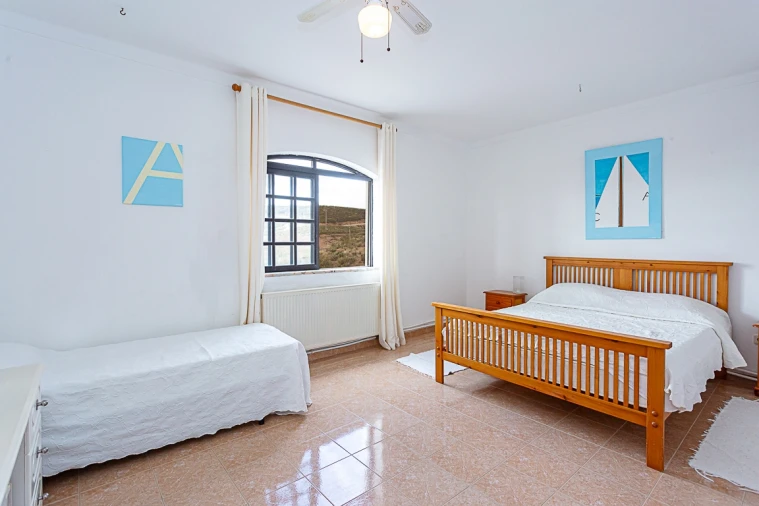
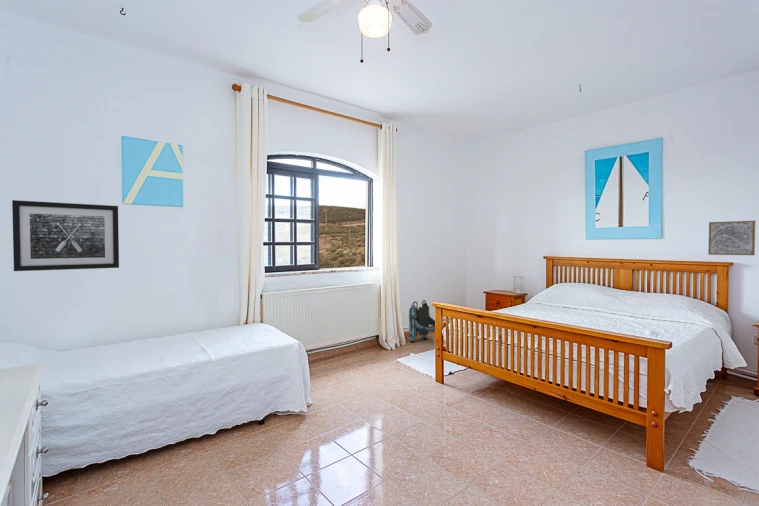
+ backpack [407,299,436,342]
+ wall art [11,199,120,272]
+ wall art [707,220,756,256]
